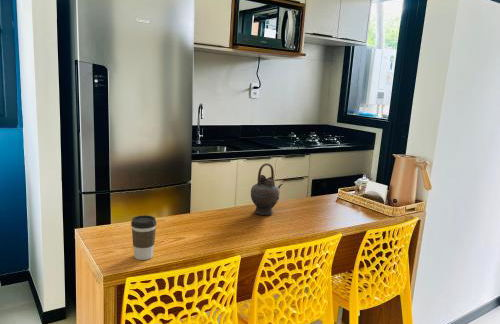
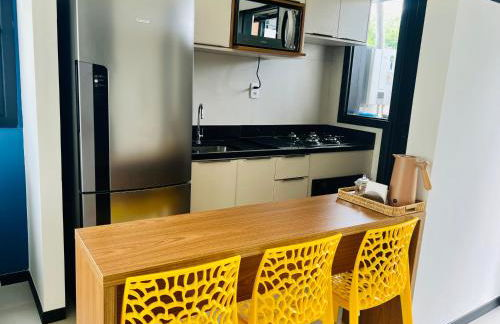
- coffee cup [130,214,157,261]
- teapot [250,162,284,216]
